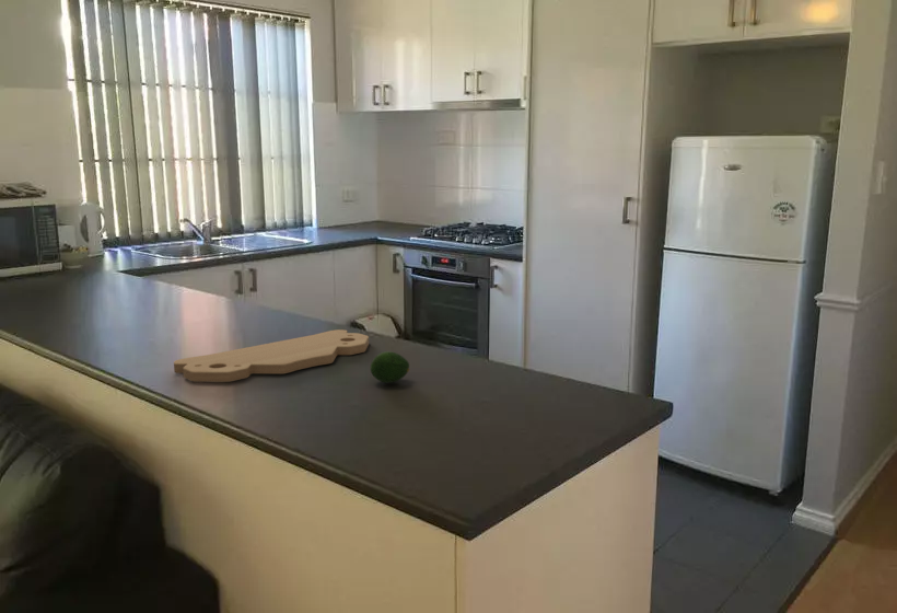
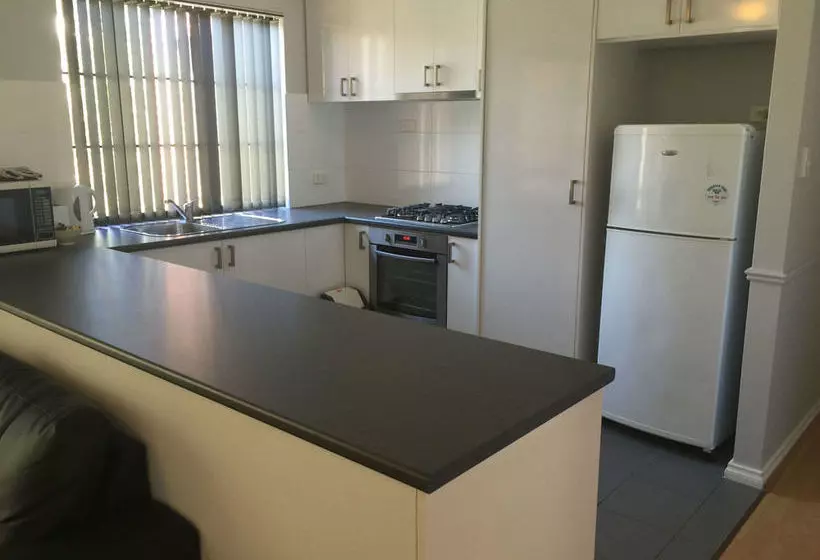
- cutting board [173,328,370,383]
- fruit [370,350,410,384]
